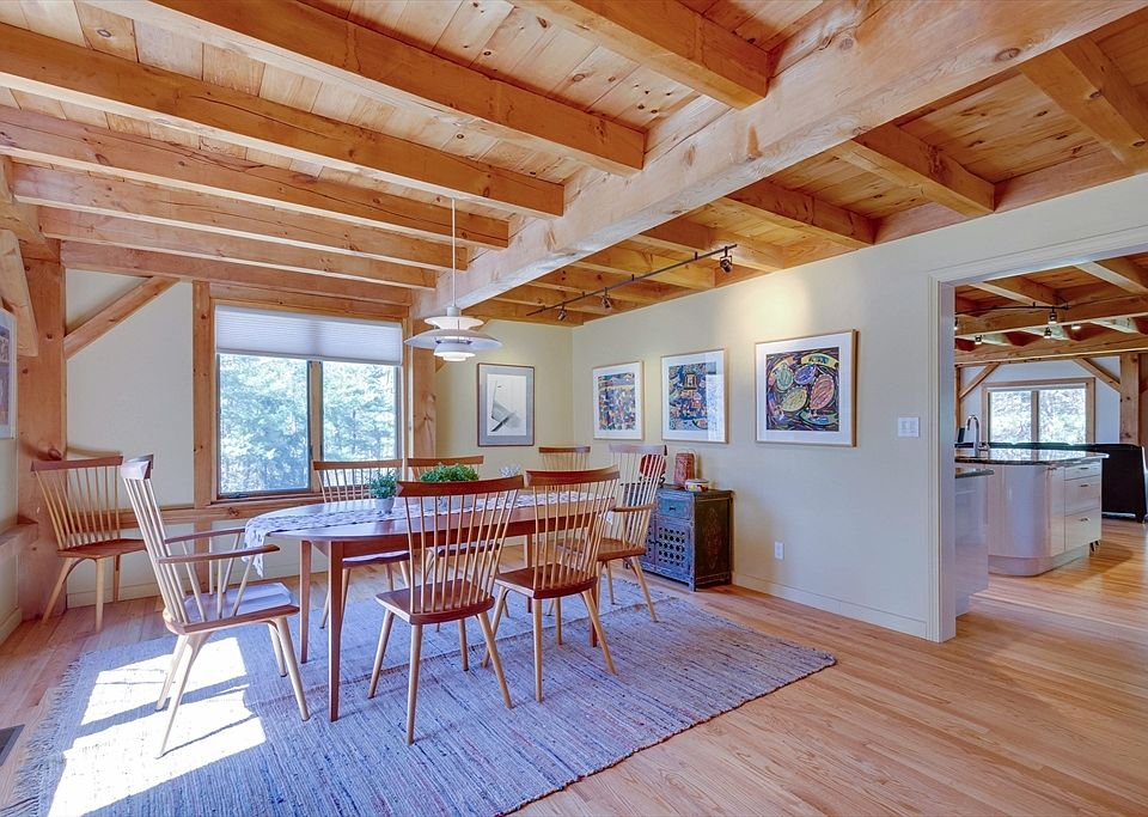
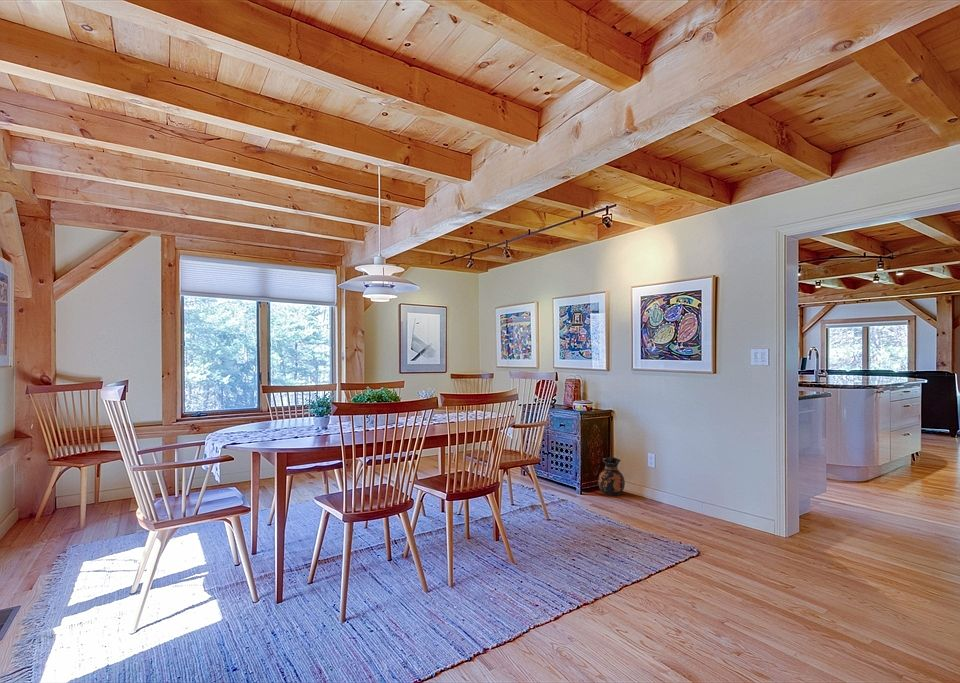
+ ceramic jug [597,456,626,497]
